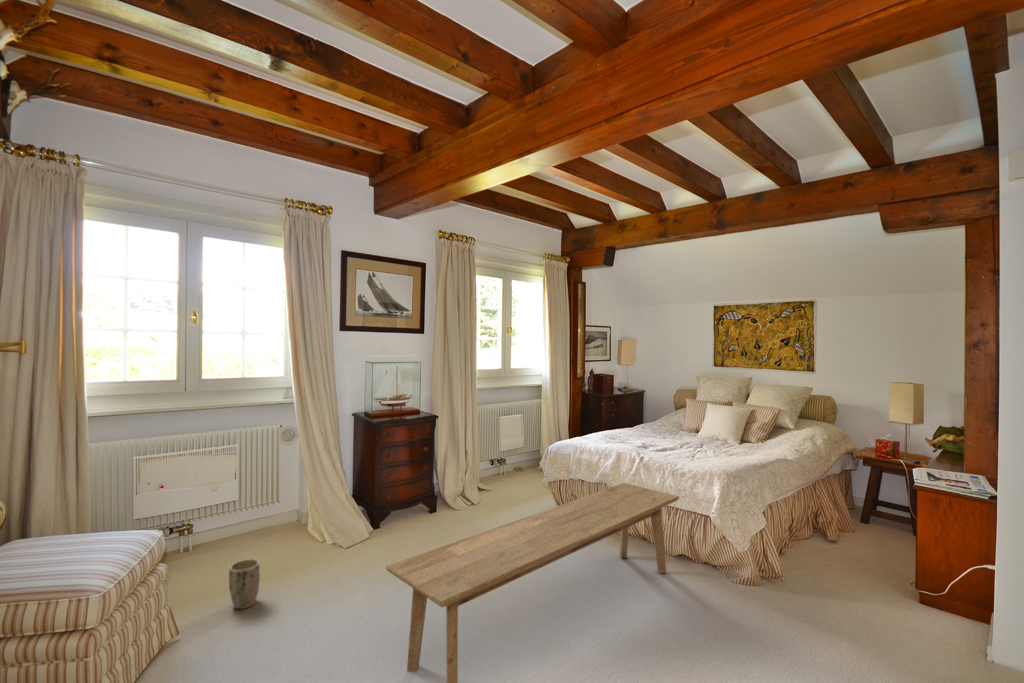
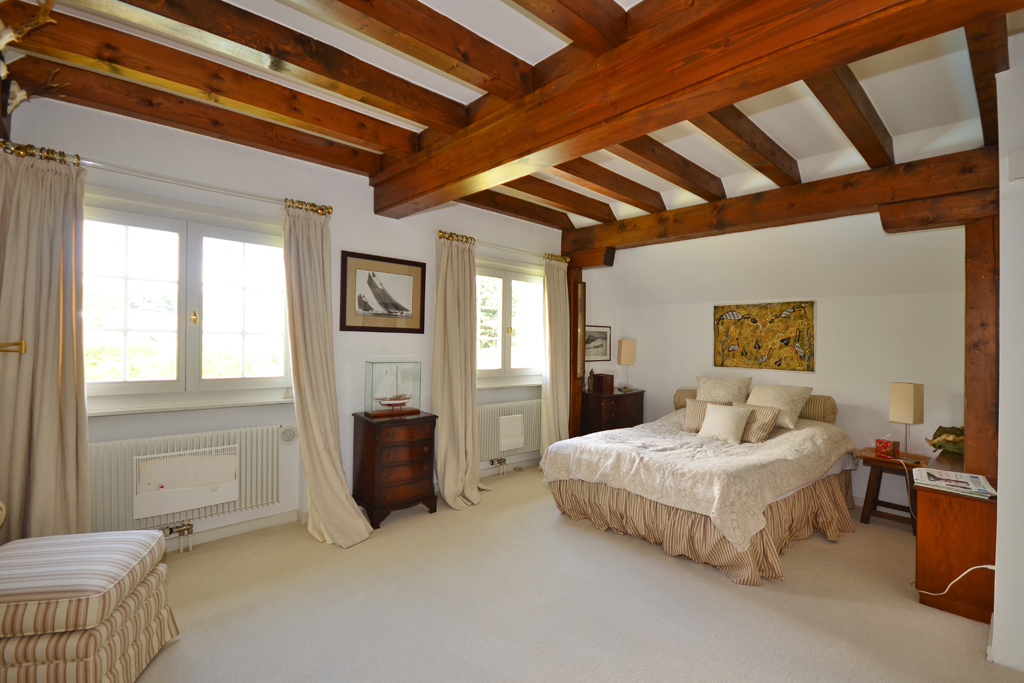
- bench [385,482,680,683]
- plant pot [228,558,261,610]
